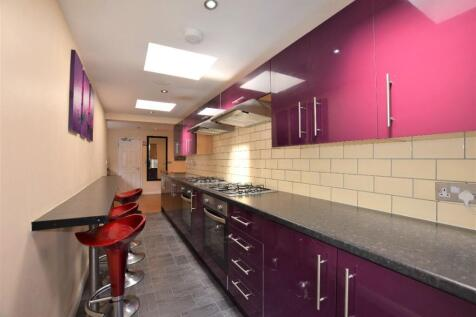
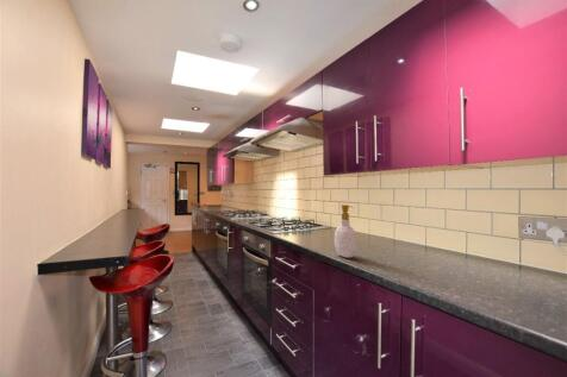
+ soap bottle [334,203,357,259]
